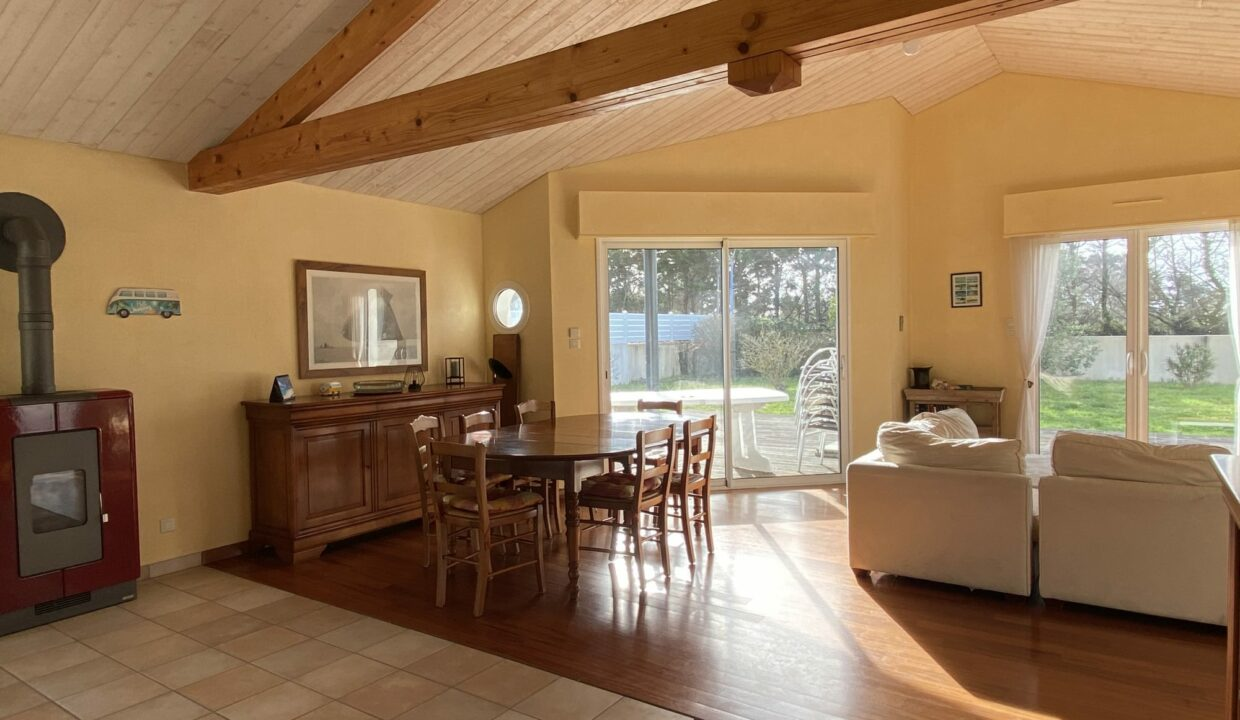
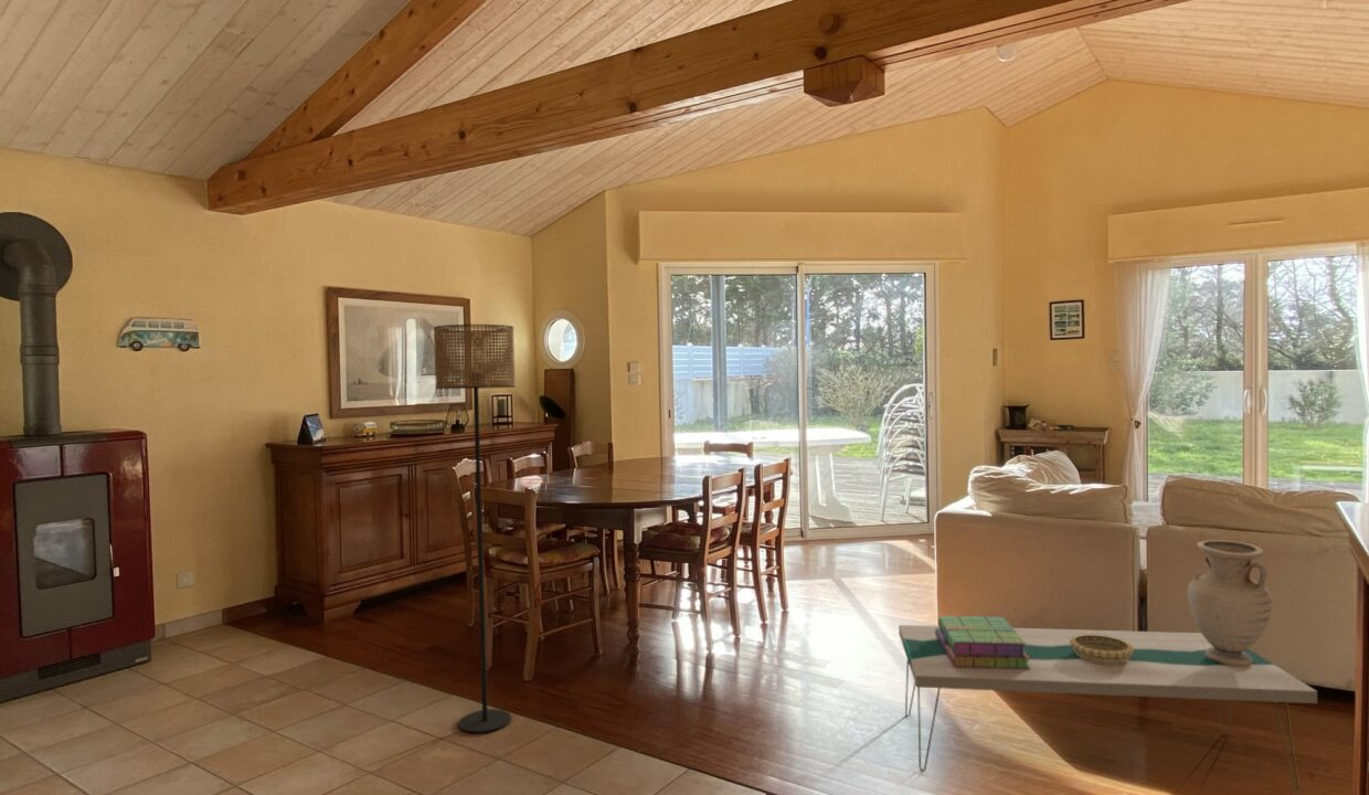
+ decorative bowl [1070,635,1134,665]
+ stack of books [935,615,1030,669]
+ vase [1187,539,1273,666]
+ floor lamp [433,324,517,734]
+ coffee table [898,624,1318,794]
